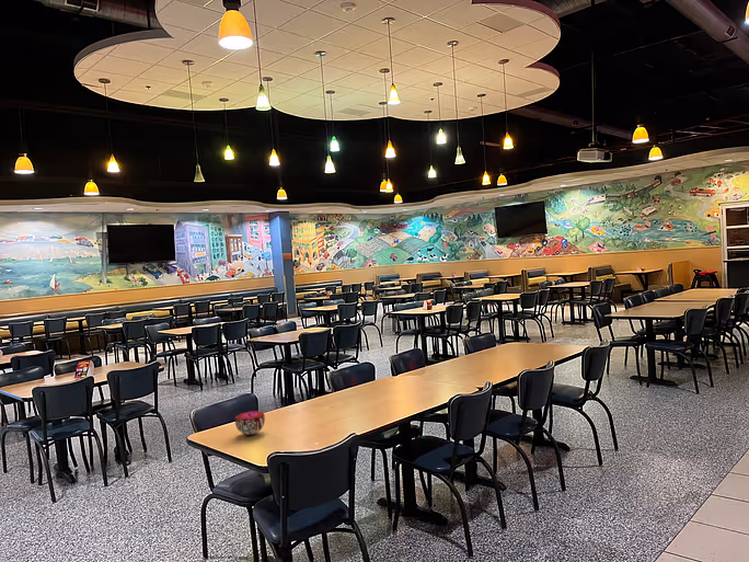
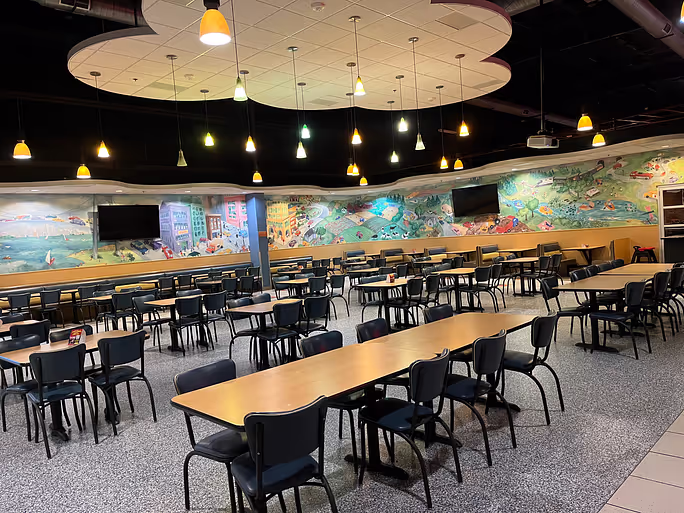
- decorative bowl [234,410,266,436]
